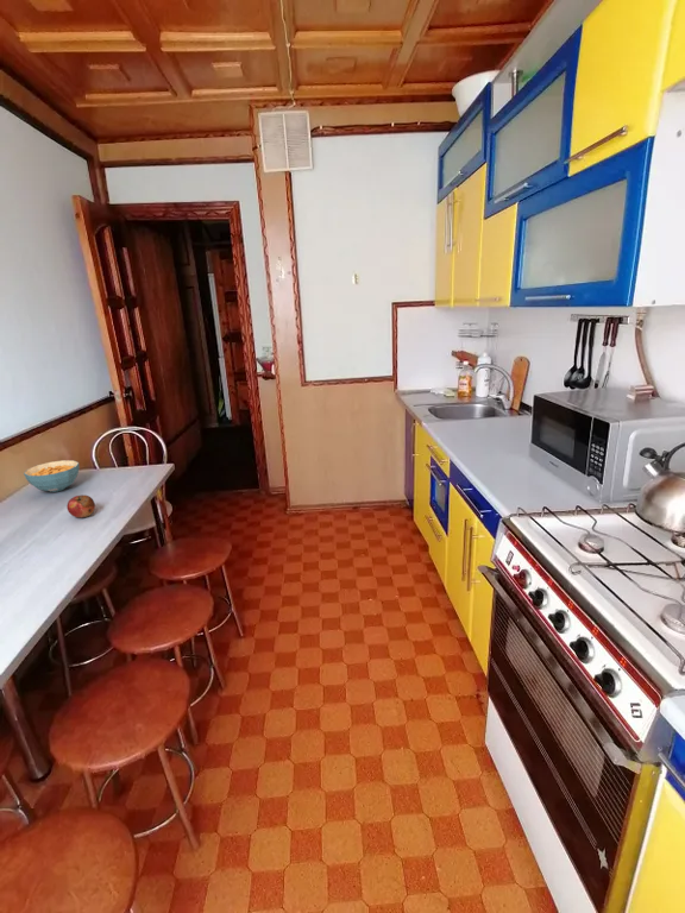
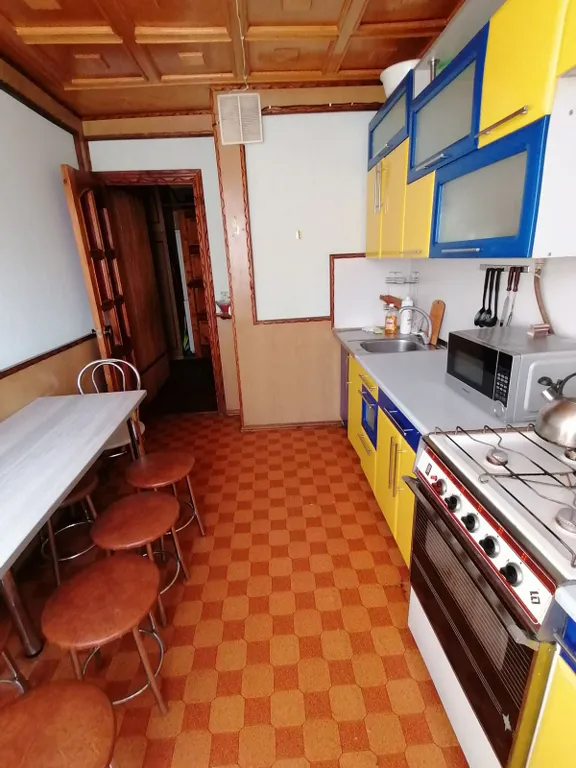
- cereal bowl [23,459,81,493]
- fruit [65,493,96,518]
